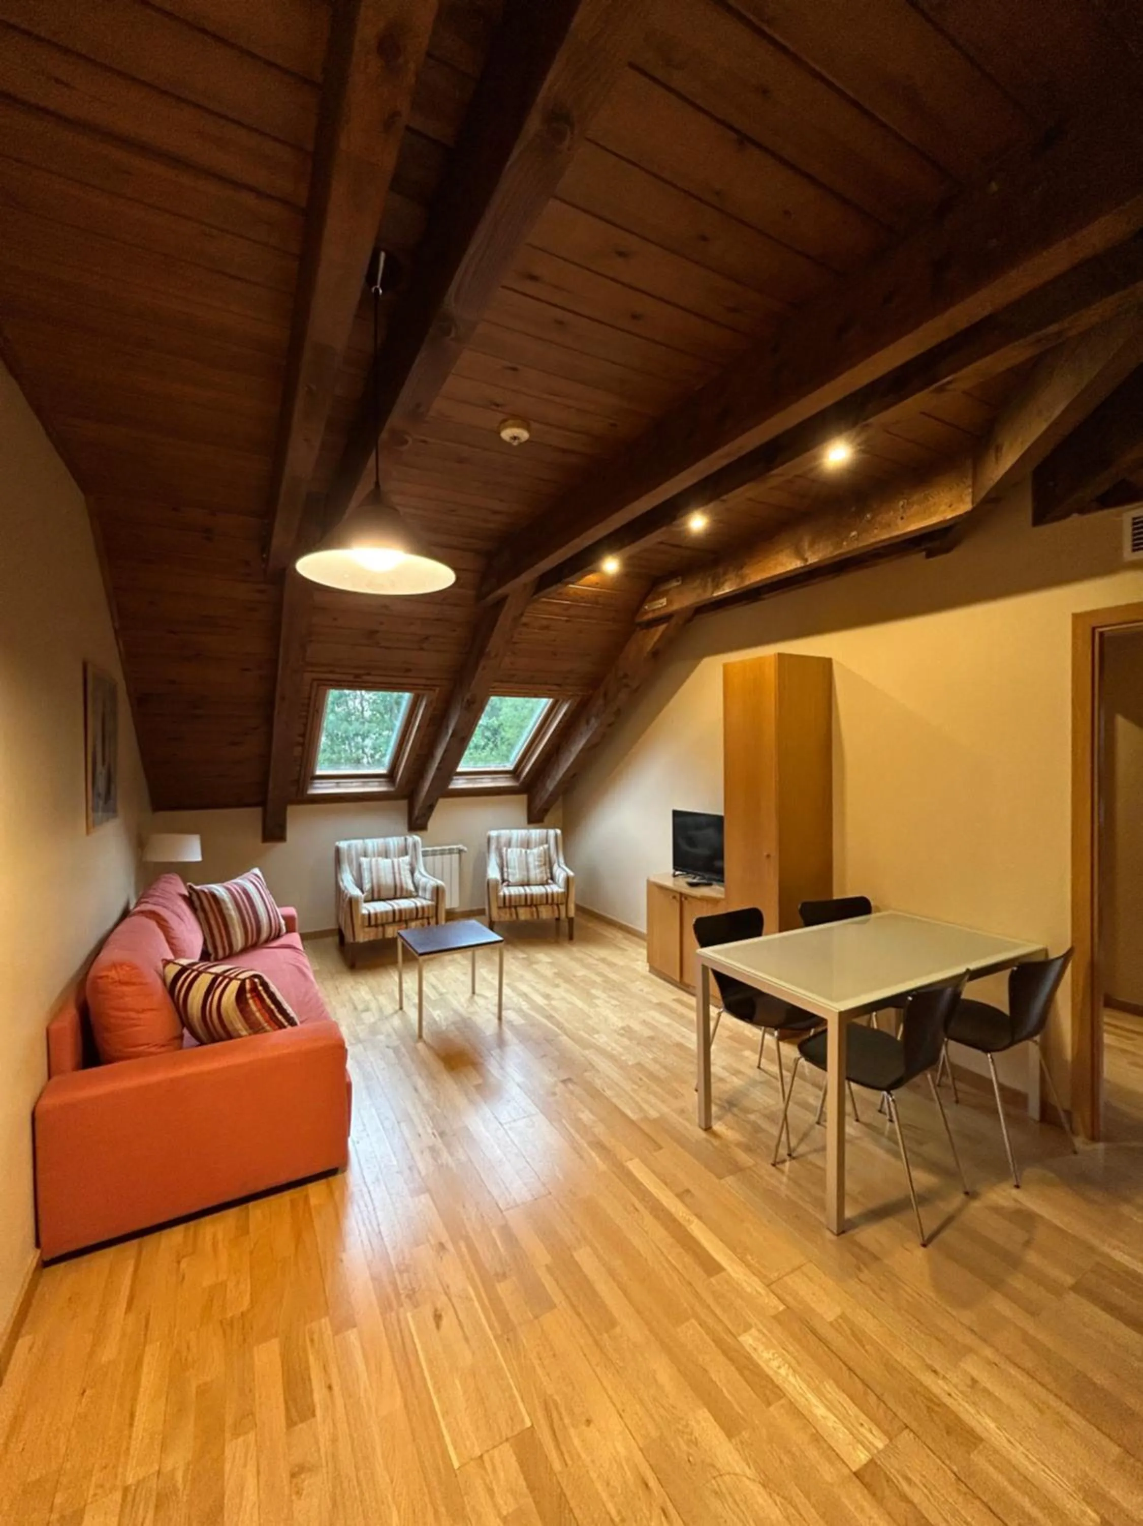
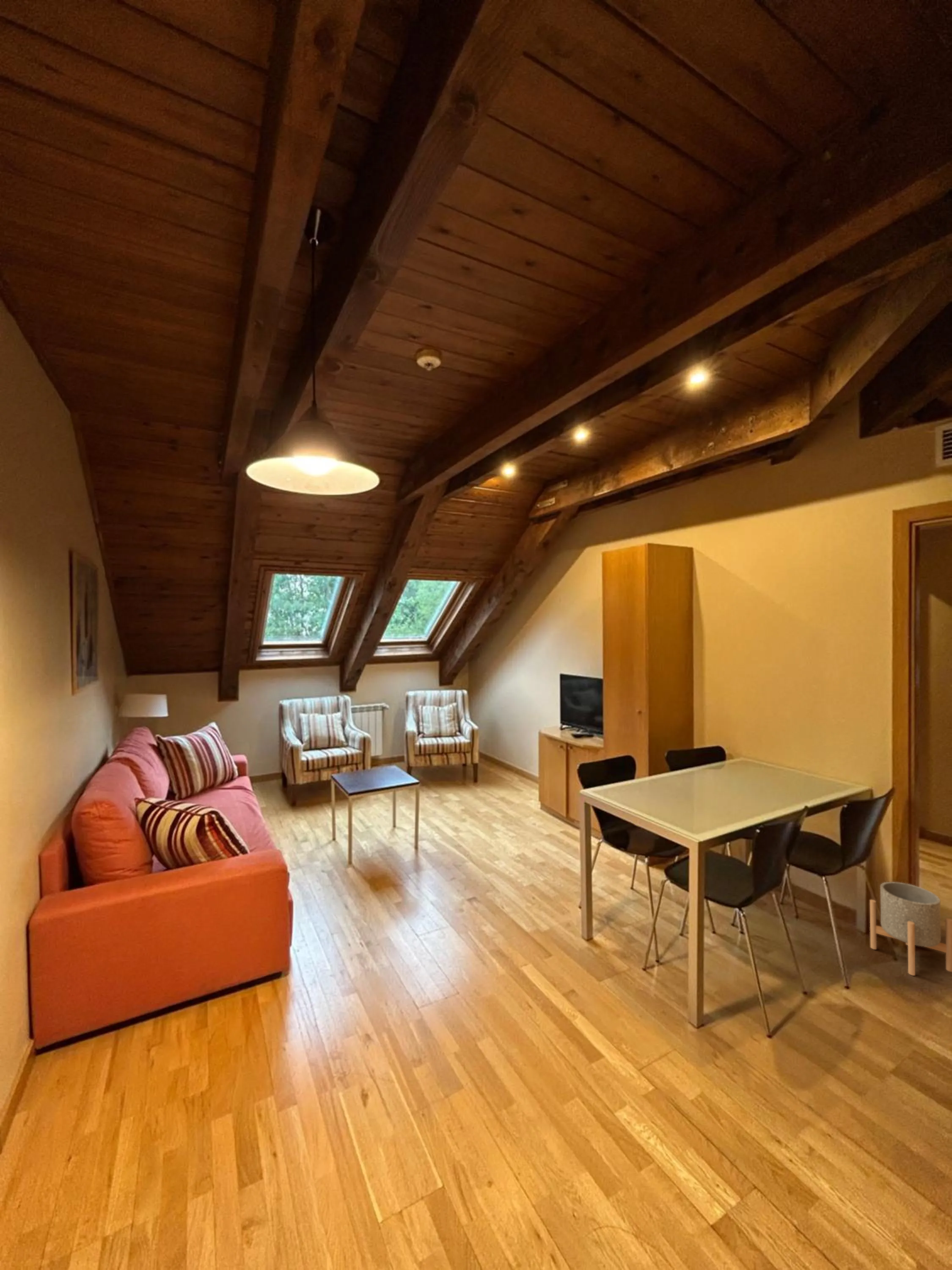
+ planter [869,881,952,976]
